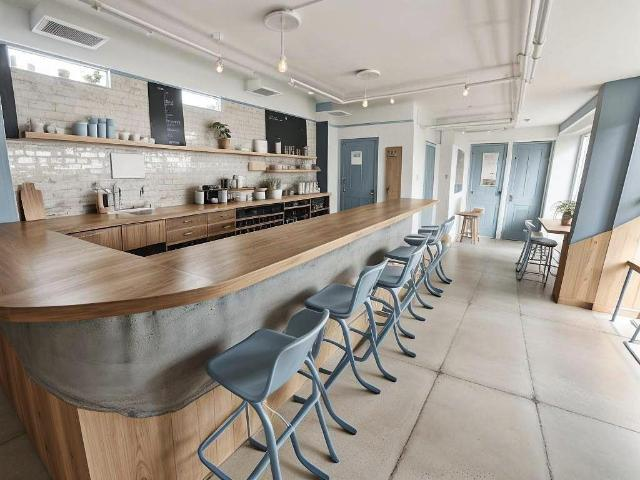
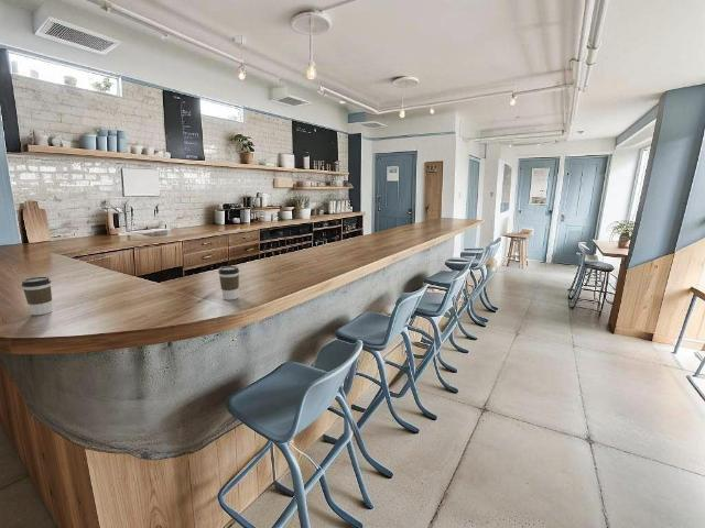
+ coffee cup [217,265,240,301]
+ coffee cup [21,276,54,316]
